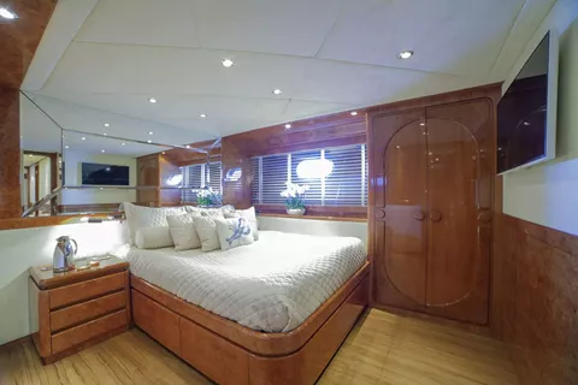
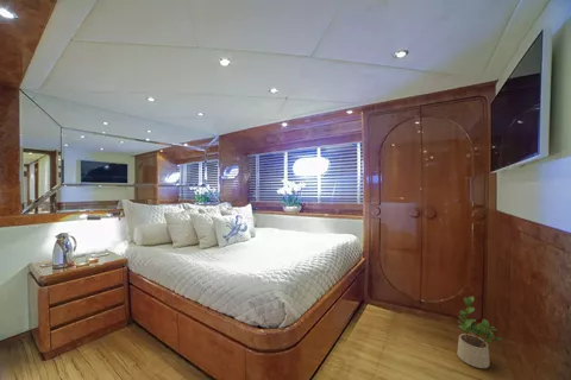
+ potted plant [456,296,503,369]
